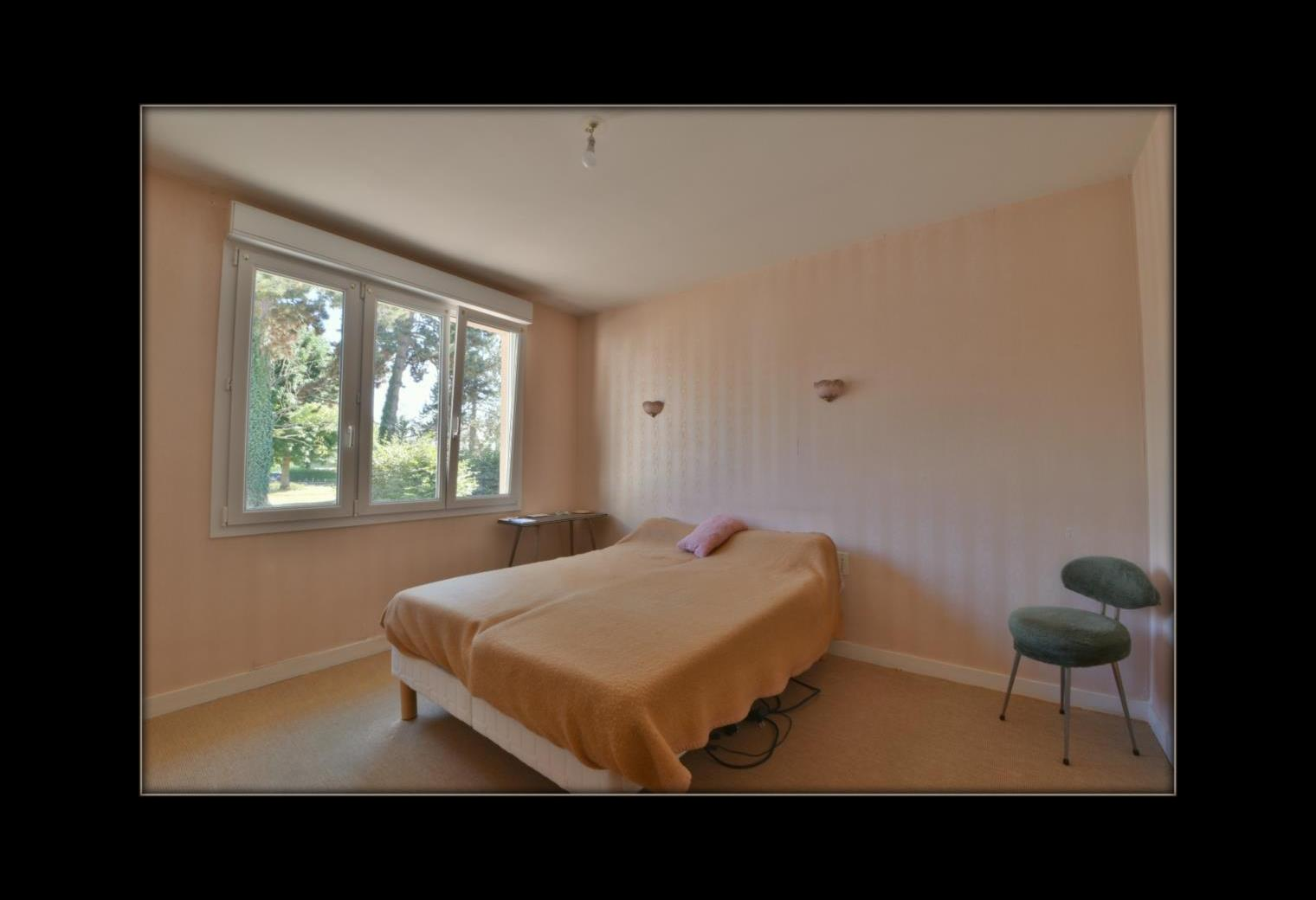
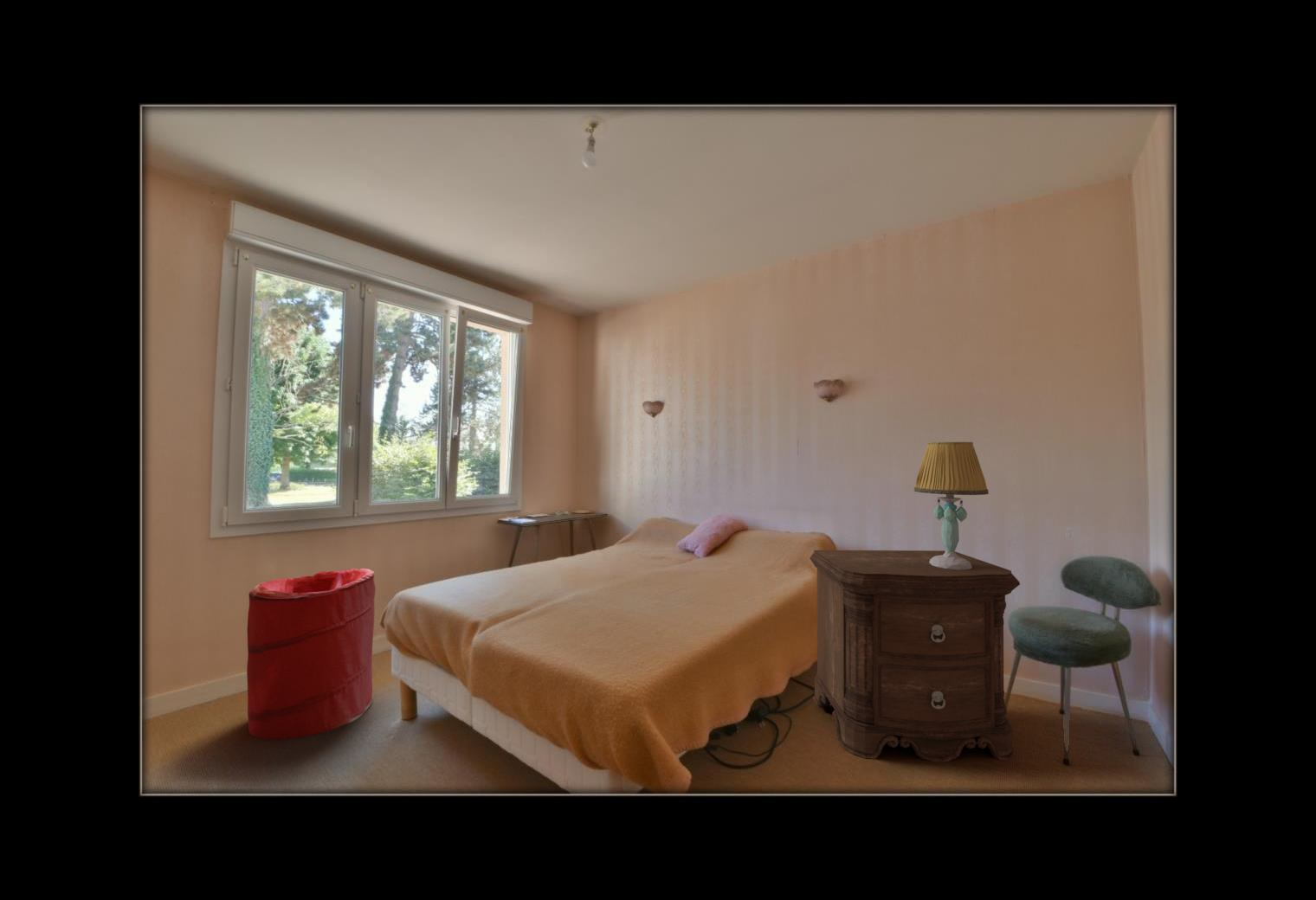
+ laundry hamper [246,568,377,741]
+ table lamp [913,441,990,569]
+ nightstand [809,550,1021,763]
